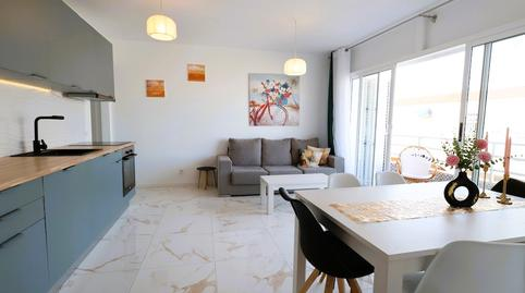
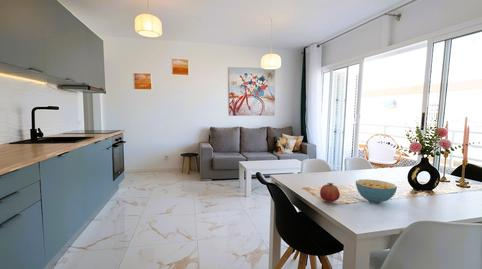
+ fruit [319,182,341,203]
+ cereal bowl [355,178,398,204]
